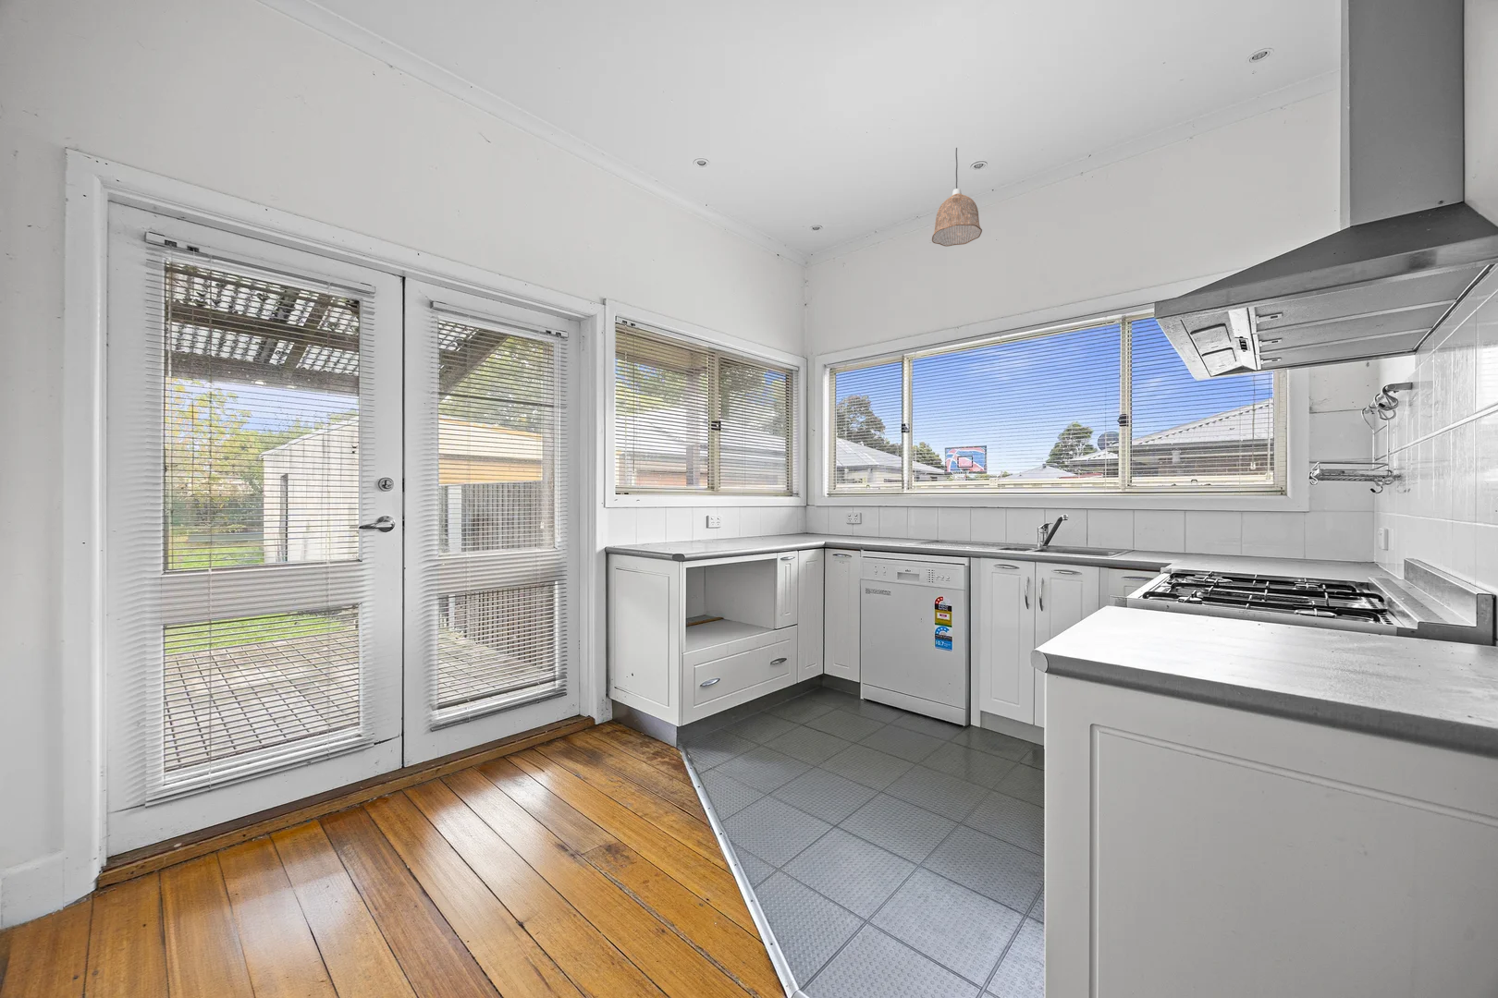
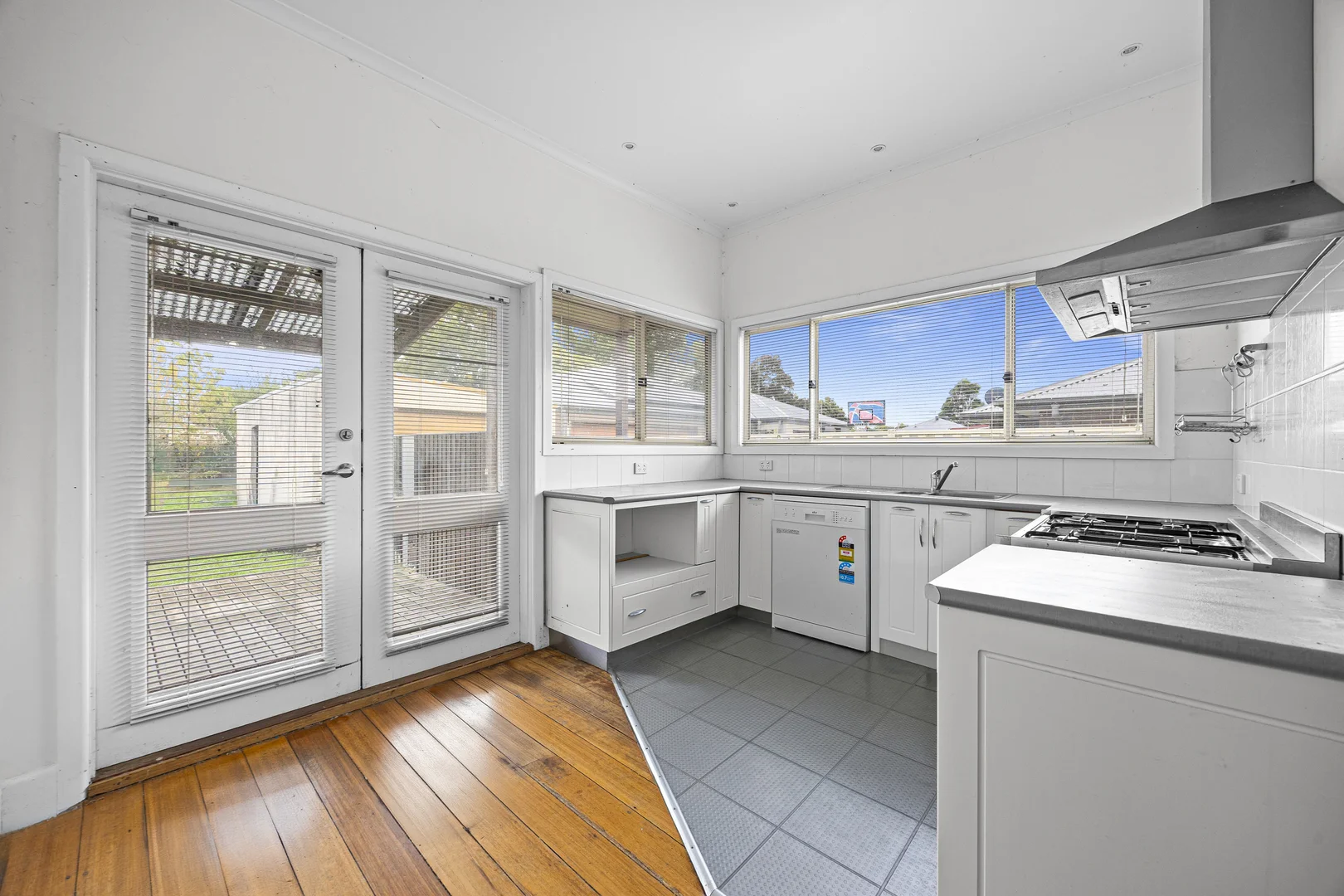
- pendant lamp [931,147,983,247]
